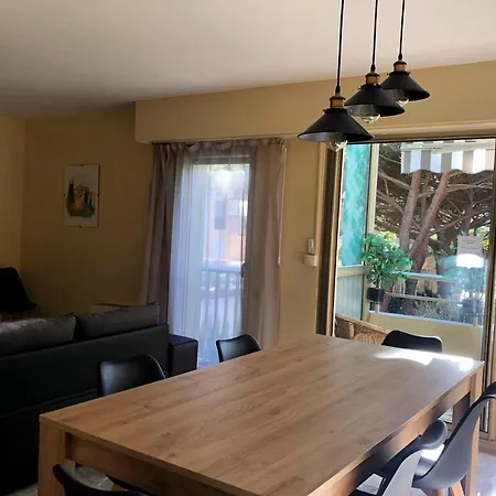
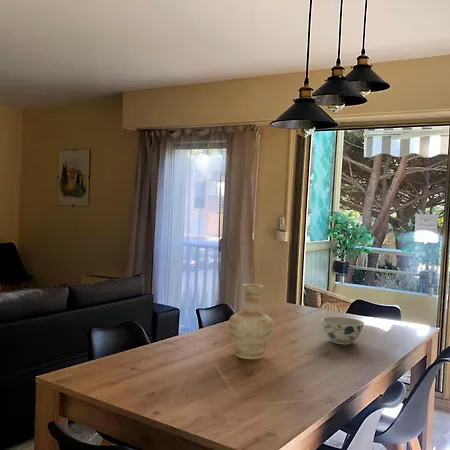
+ bowl [320,316,365,345]
+ vase [228,283,275,360]
